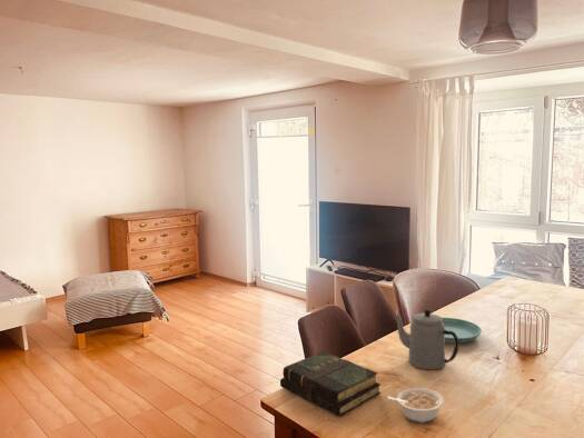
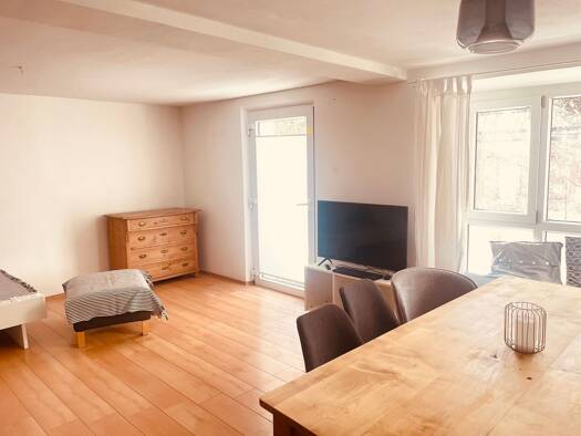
- legume [386,387,445,424]
- teapot [394,309,461,370]
- saucer [442,317,483,345]
- book [279,350,382,417]
